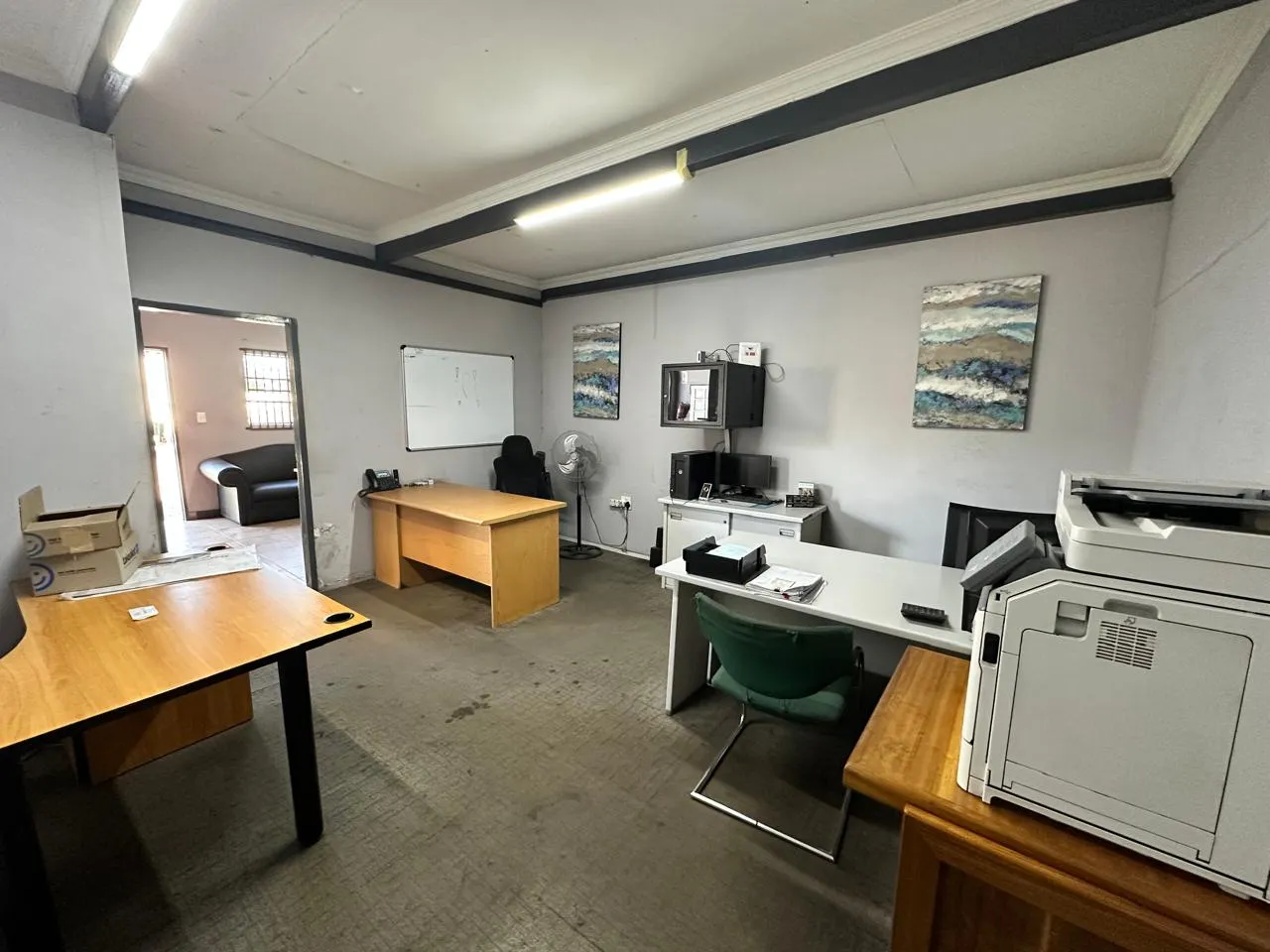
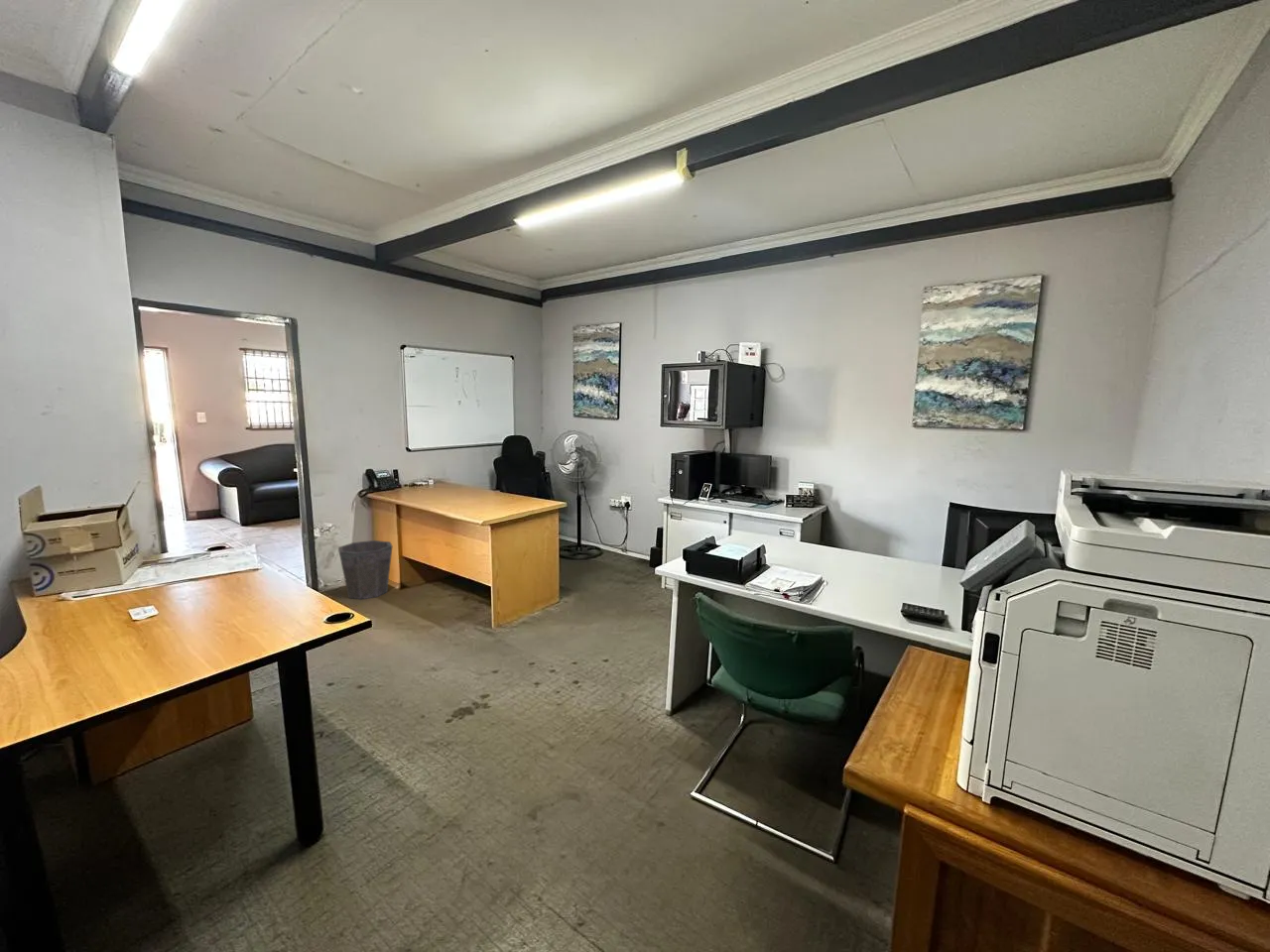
+ waste bin [337,539,393,600]
